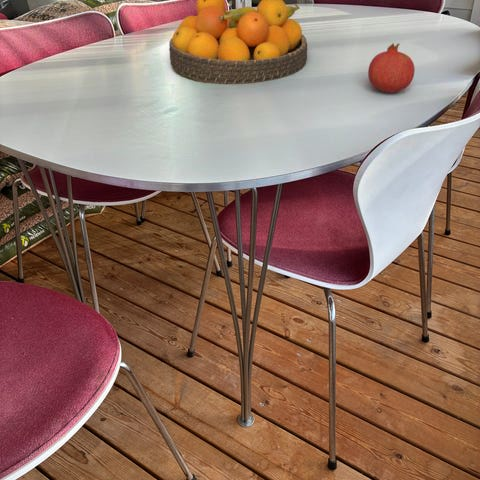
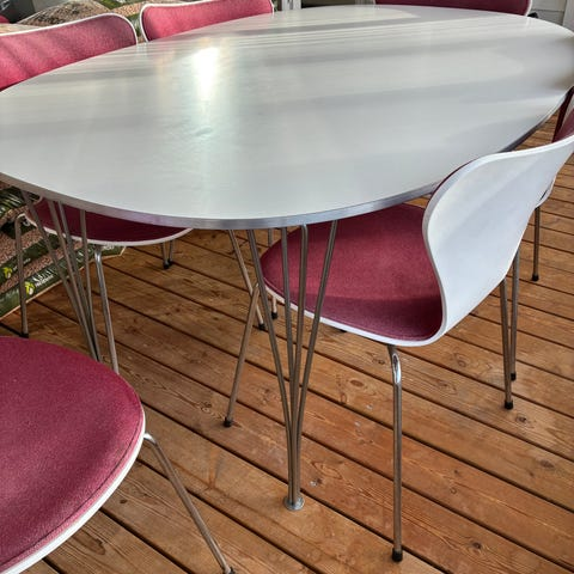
- fruit [367,42,416,93]
- fruit bowl [168,0,308,85]
